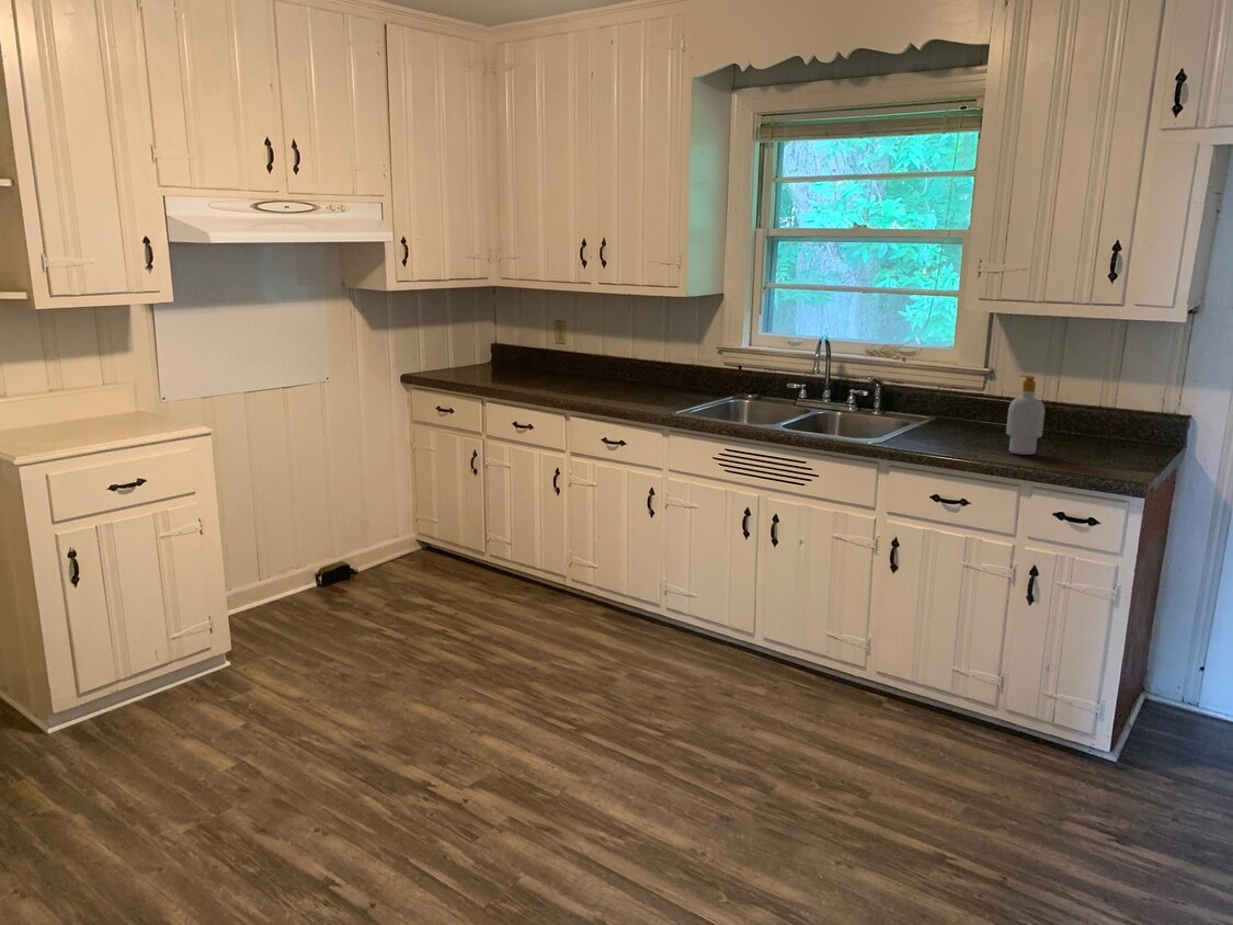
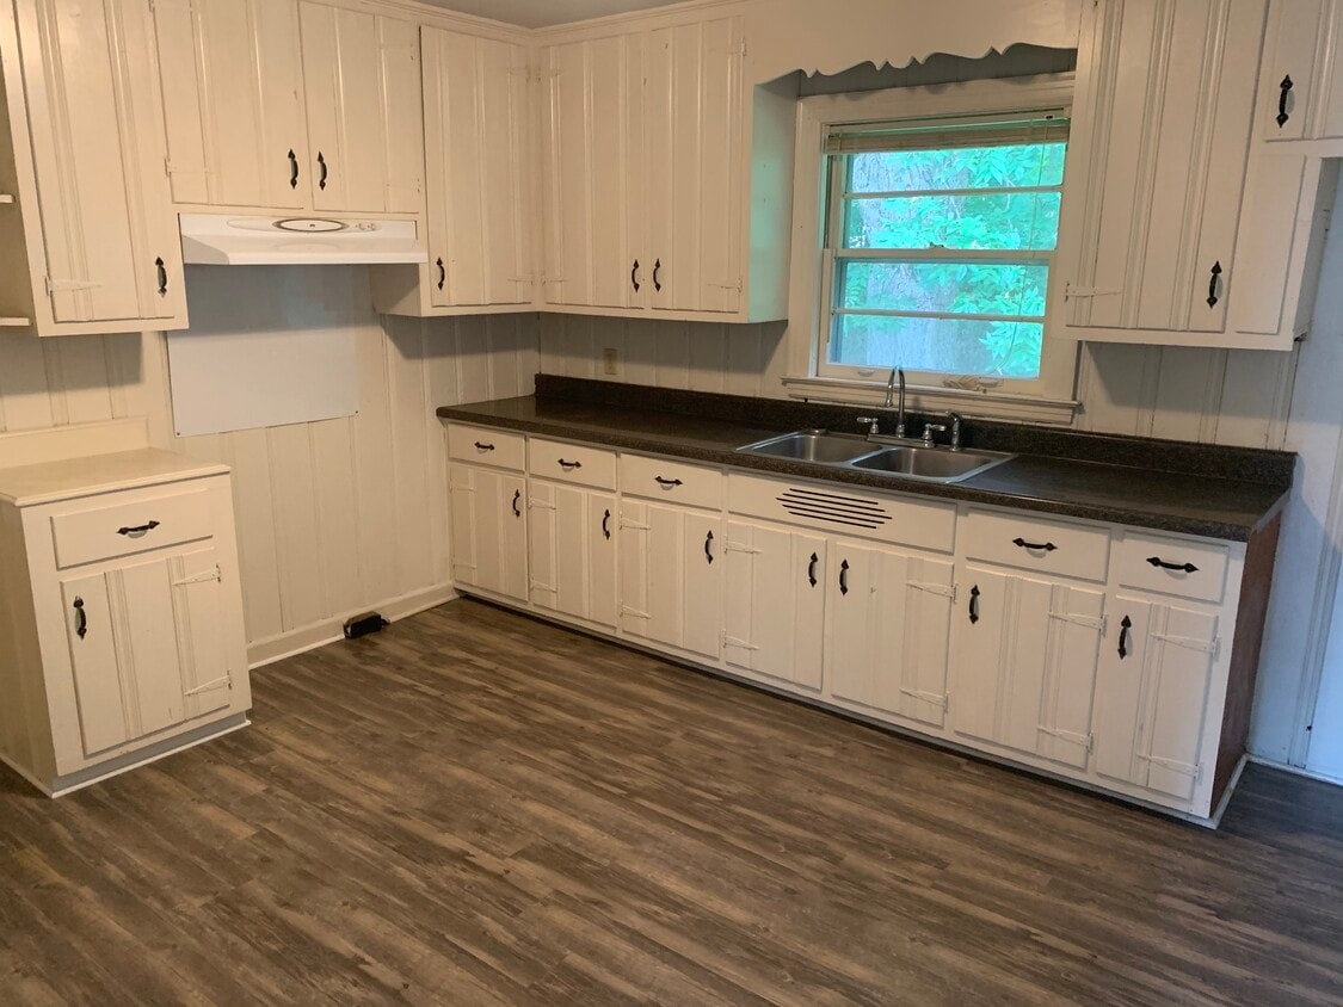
- soap bottle [1005,374,1046,456]
